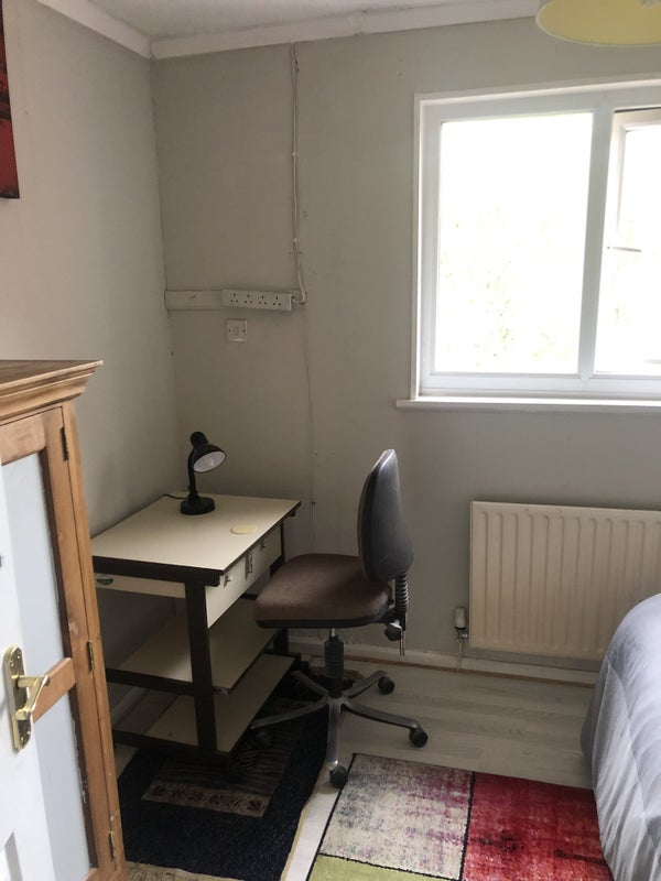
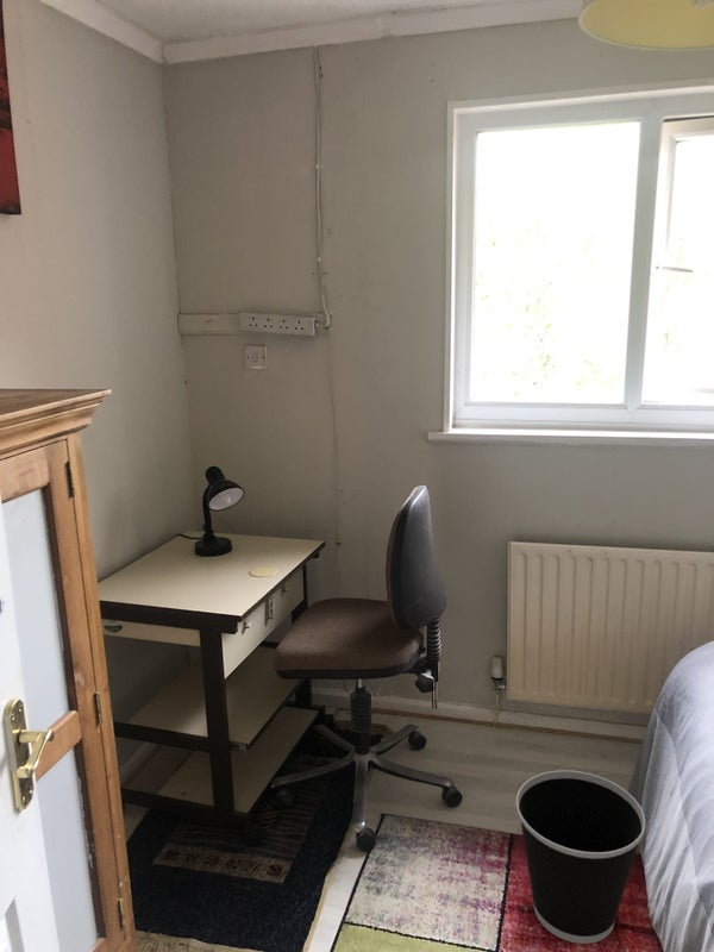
+ wastebasket [515,770,646,945]
